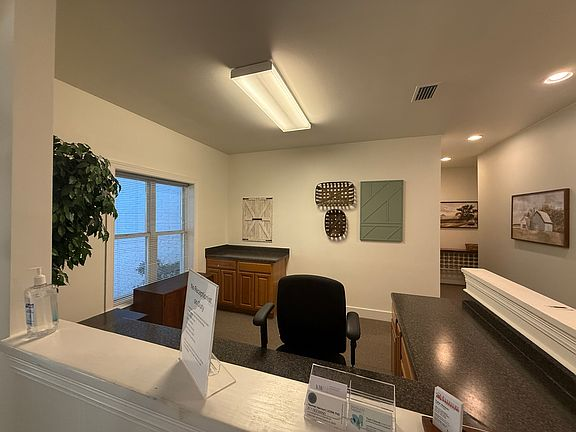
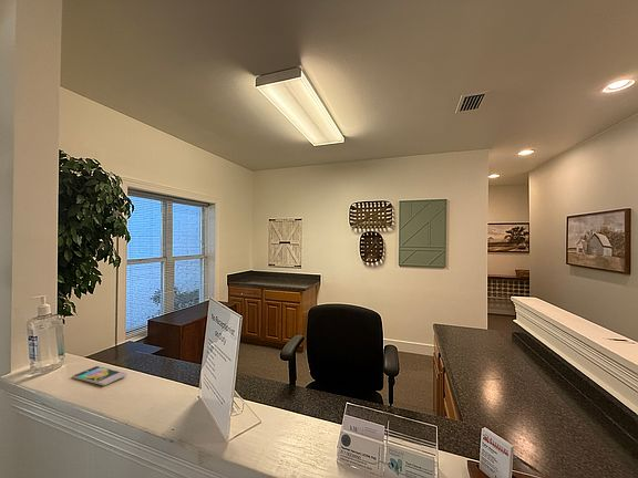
+ smartphone [71,365,128,387]
